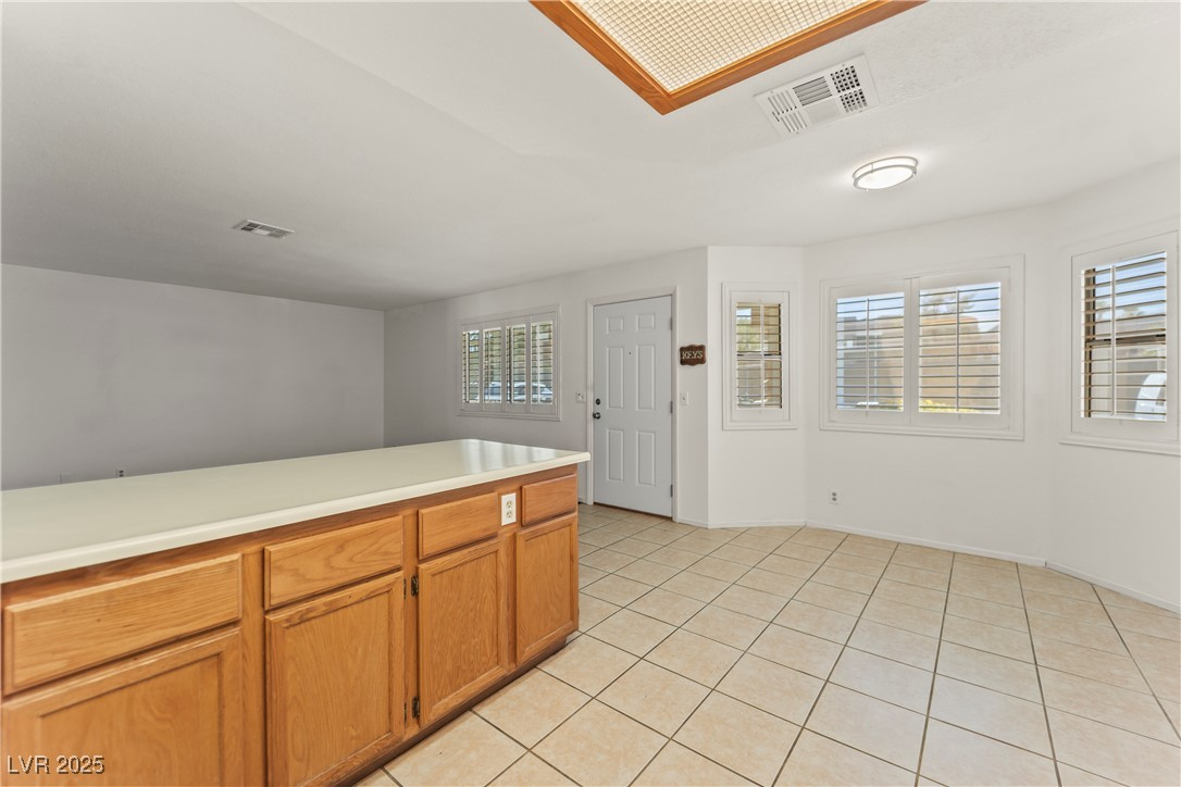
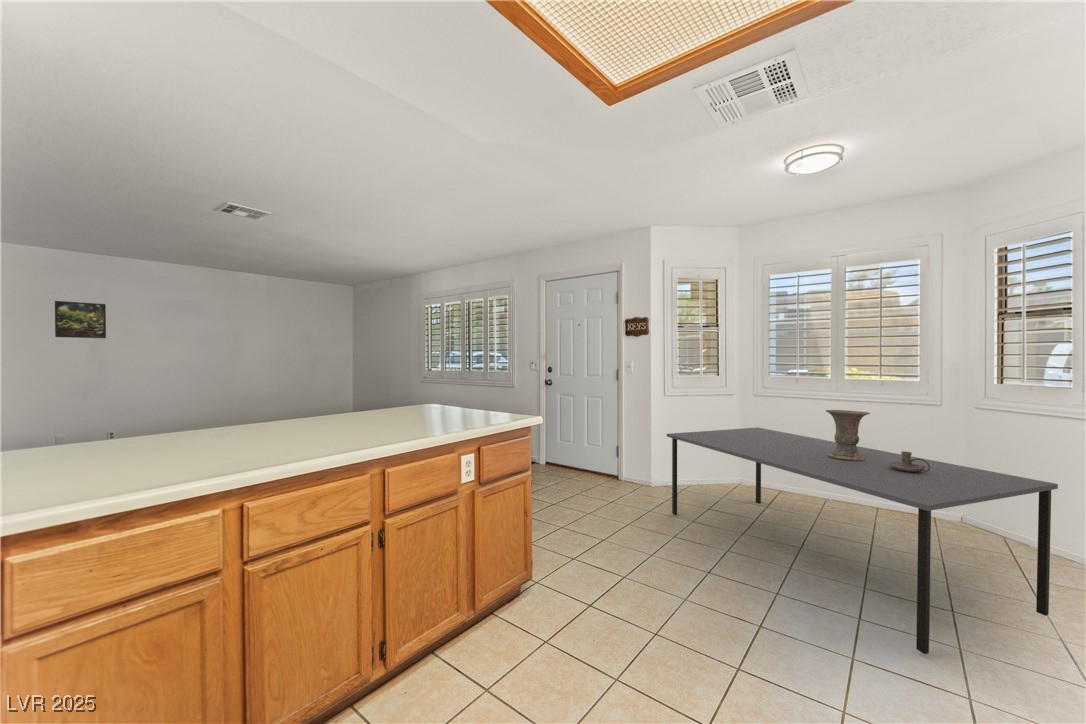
+ dining table [666,427,1059,655]
+ vase [825,409,871,461]
+ candle holder [889,450,930,472]
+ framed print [54,300,107,339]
